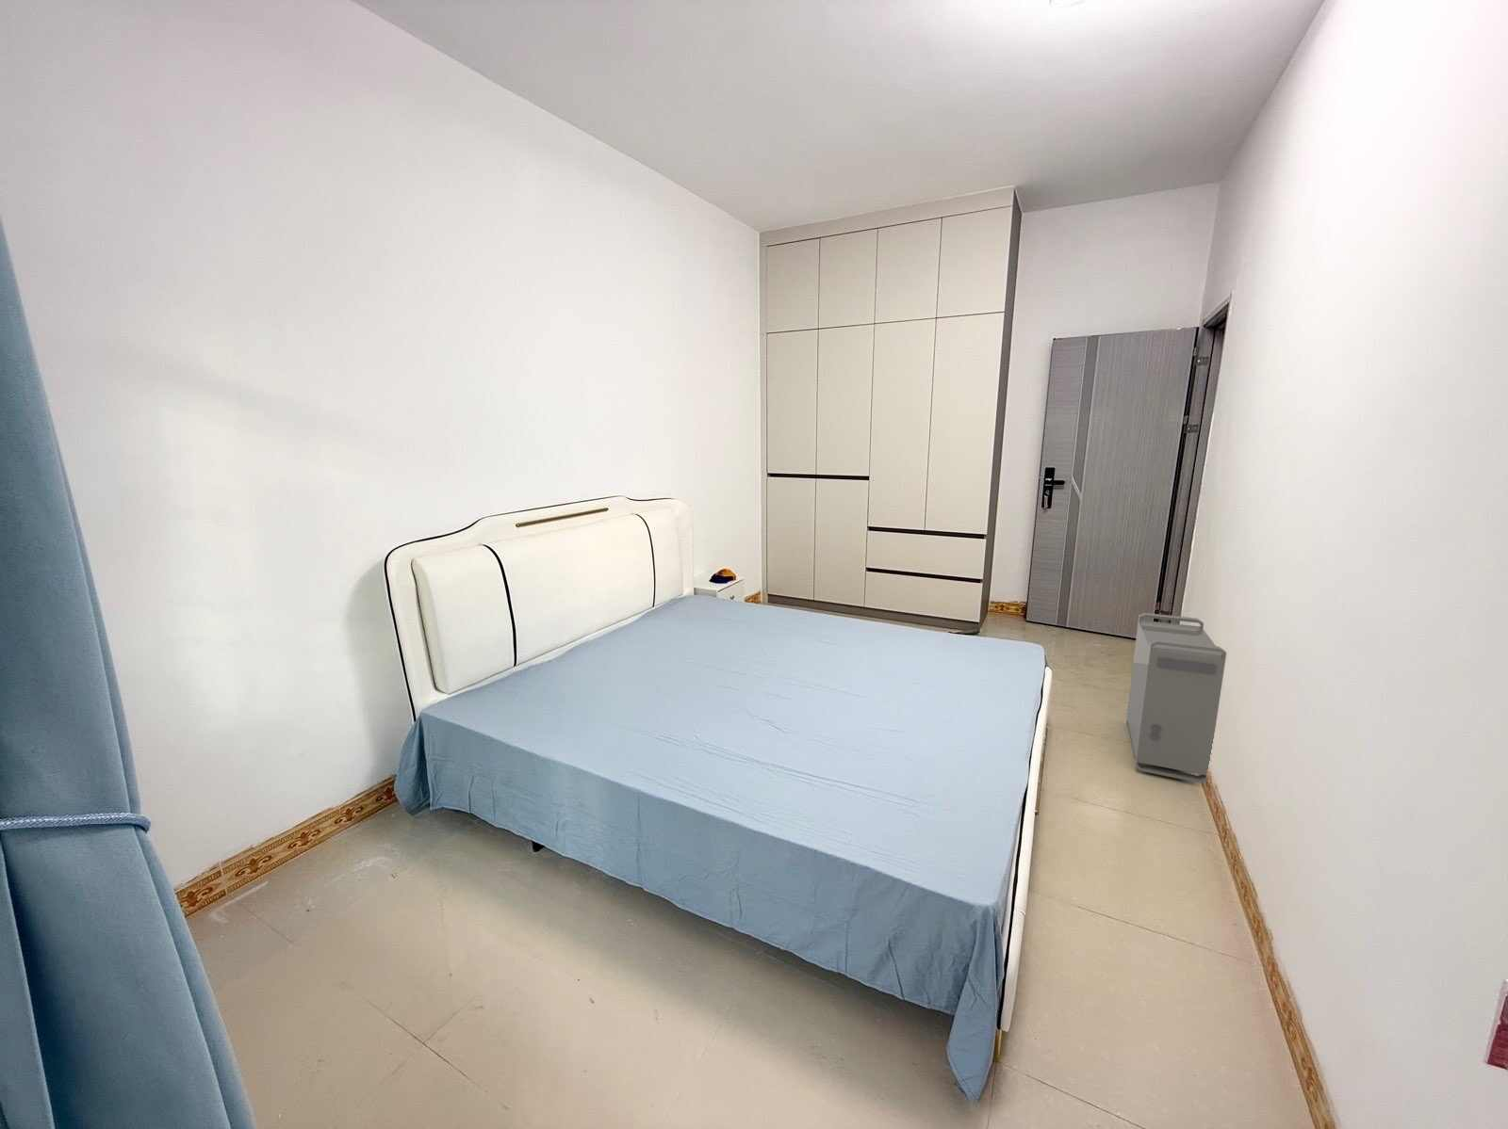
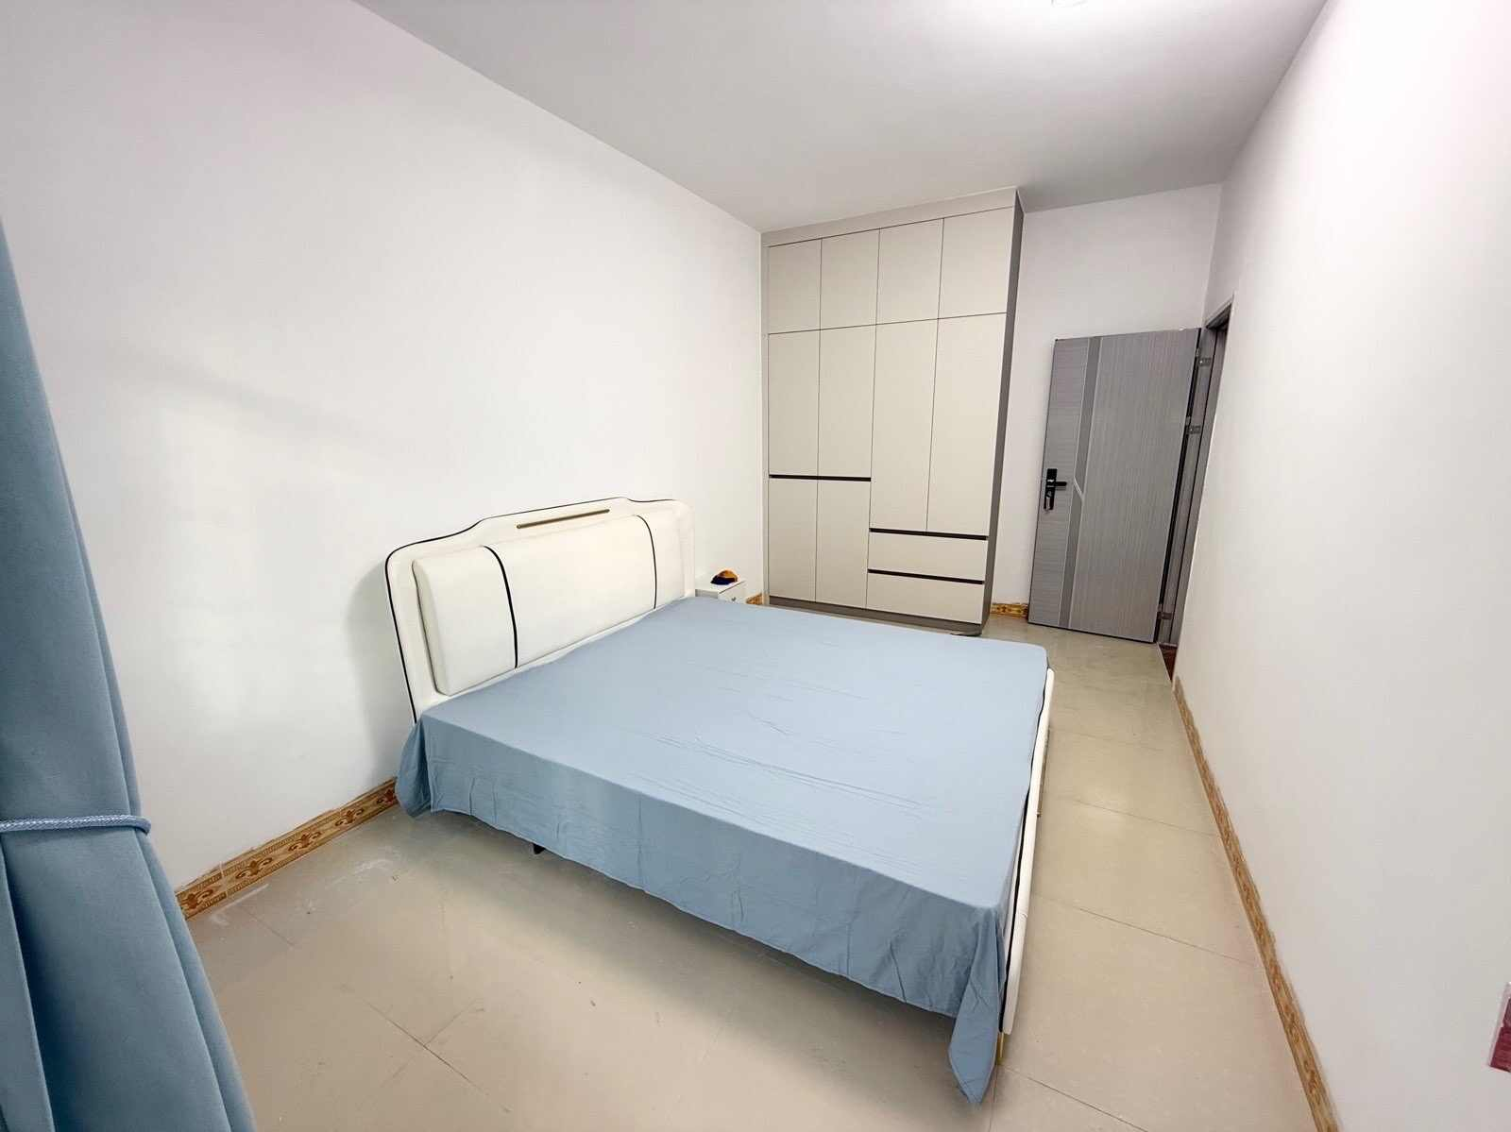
- storage bin [1125,612,1227,784]
